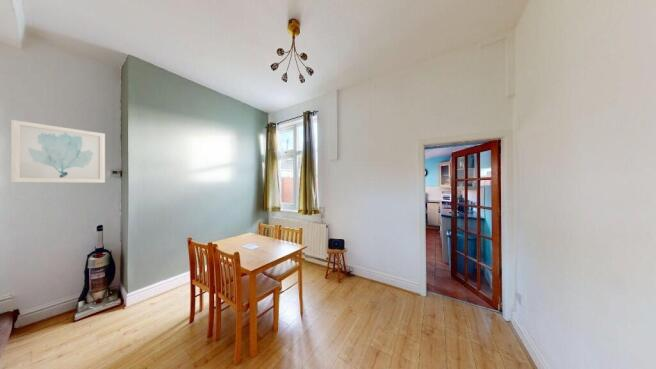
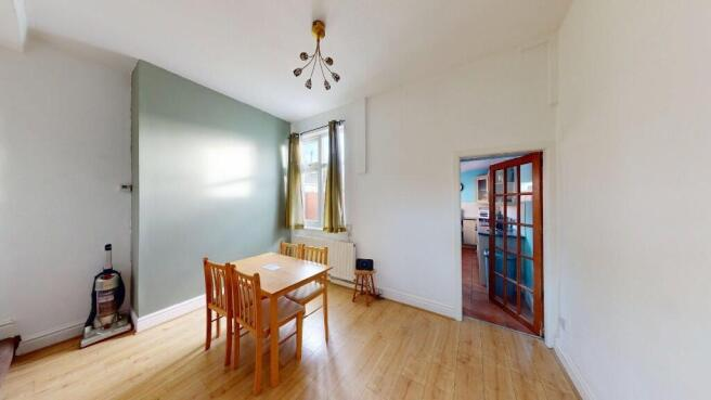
- wall art [10,119,106,184]
